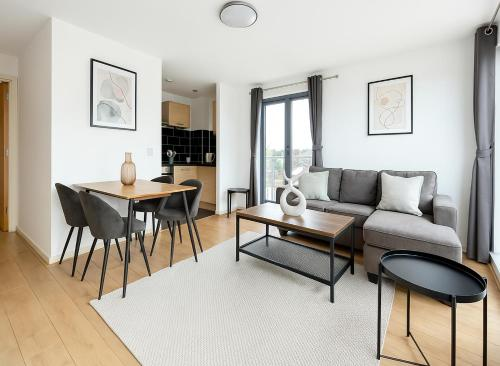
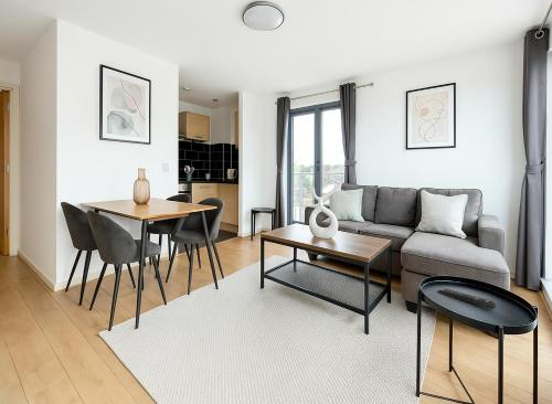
+ remote control [436,287,497,310]
